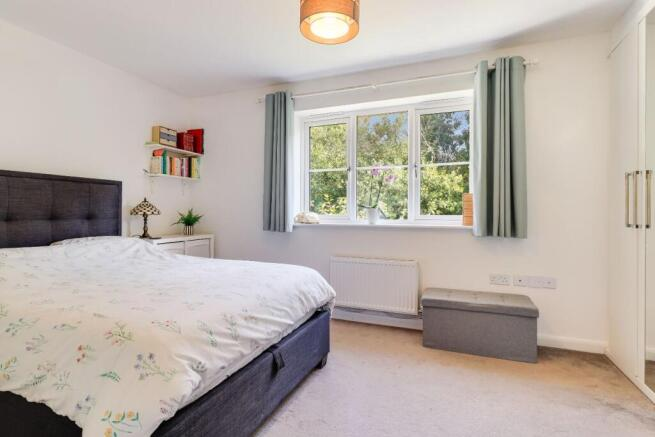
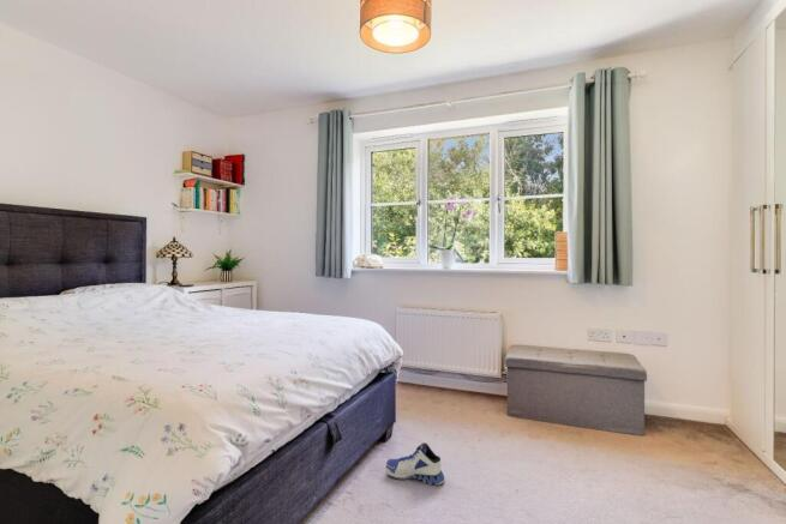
+ sneaker [385,441,445,486]
